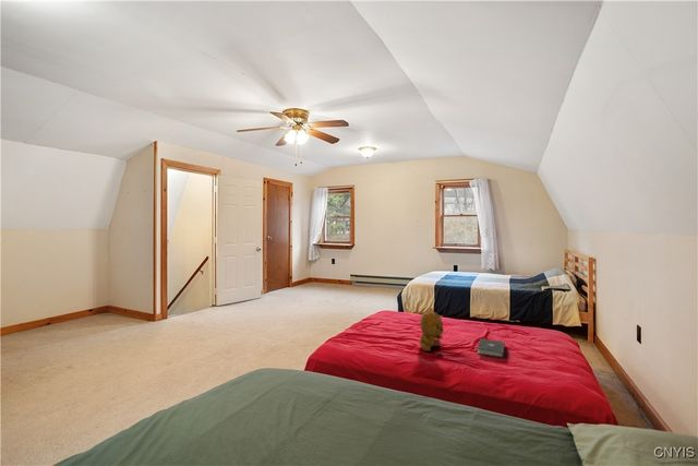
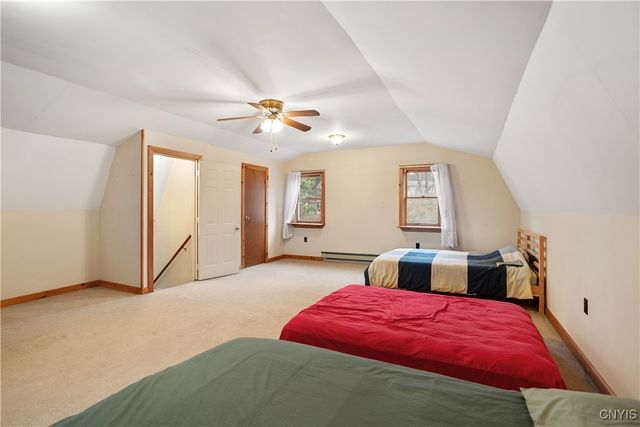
- stuffed bear [418,307,445,353]
- book [477,337,506,359]
